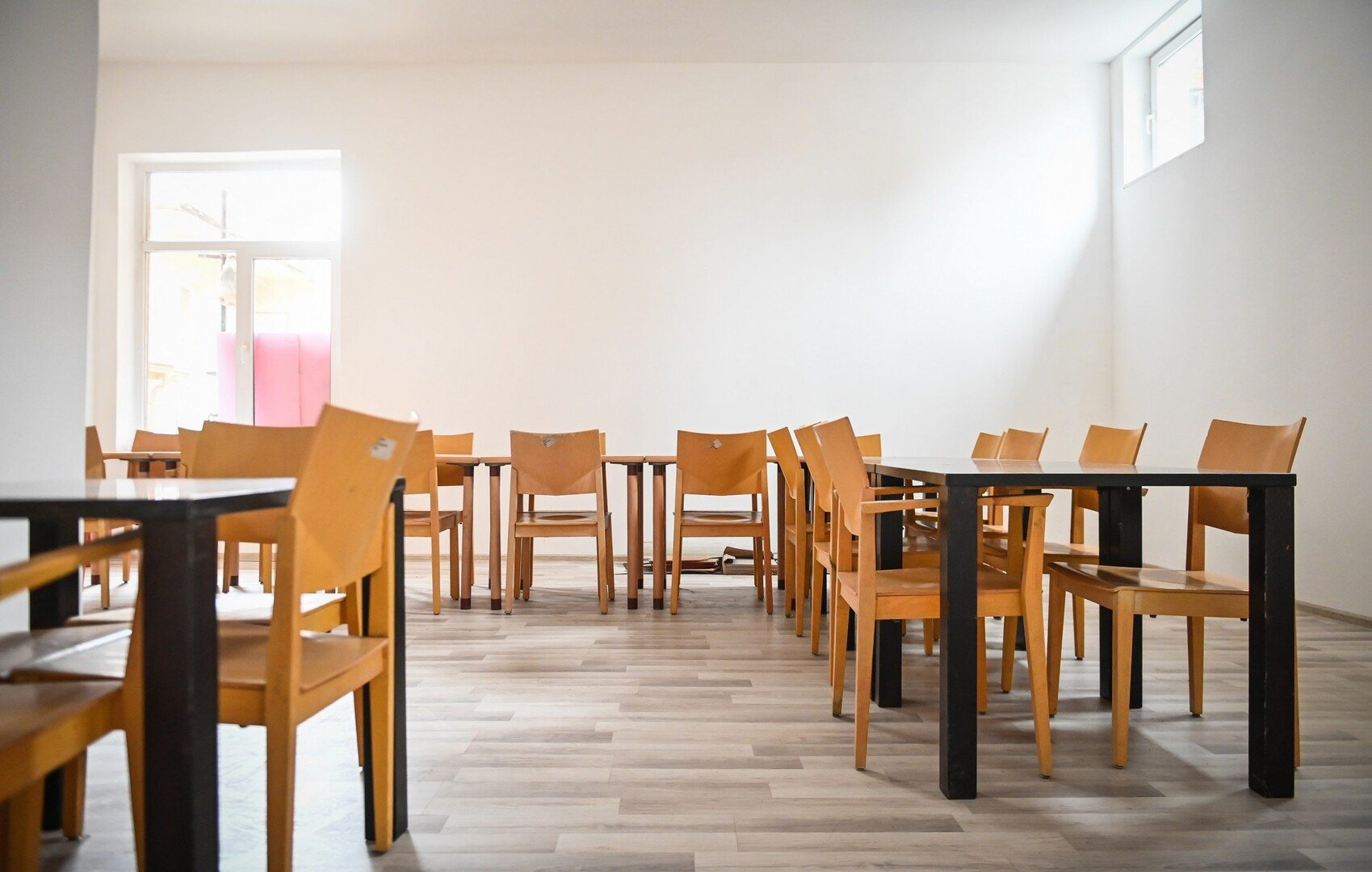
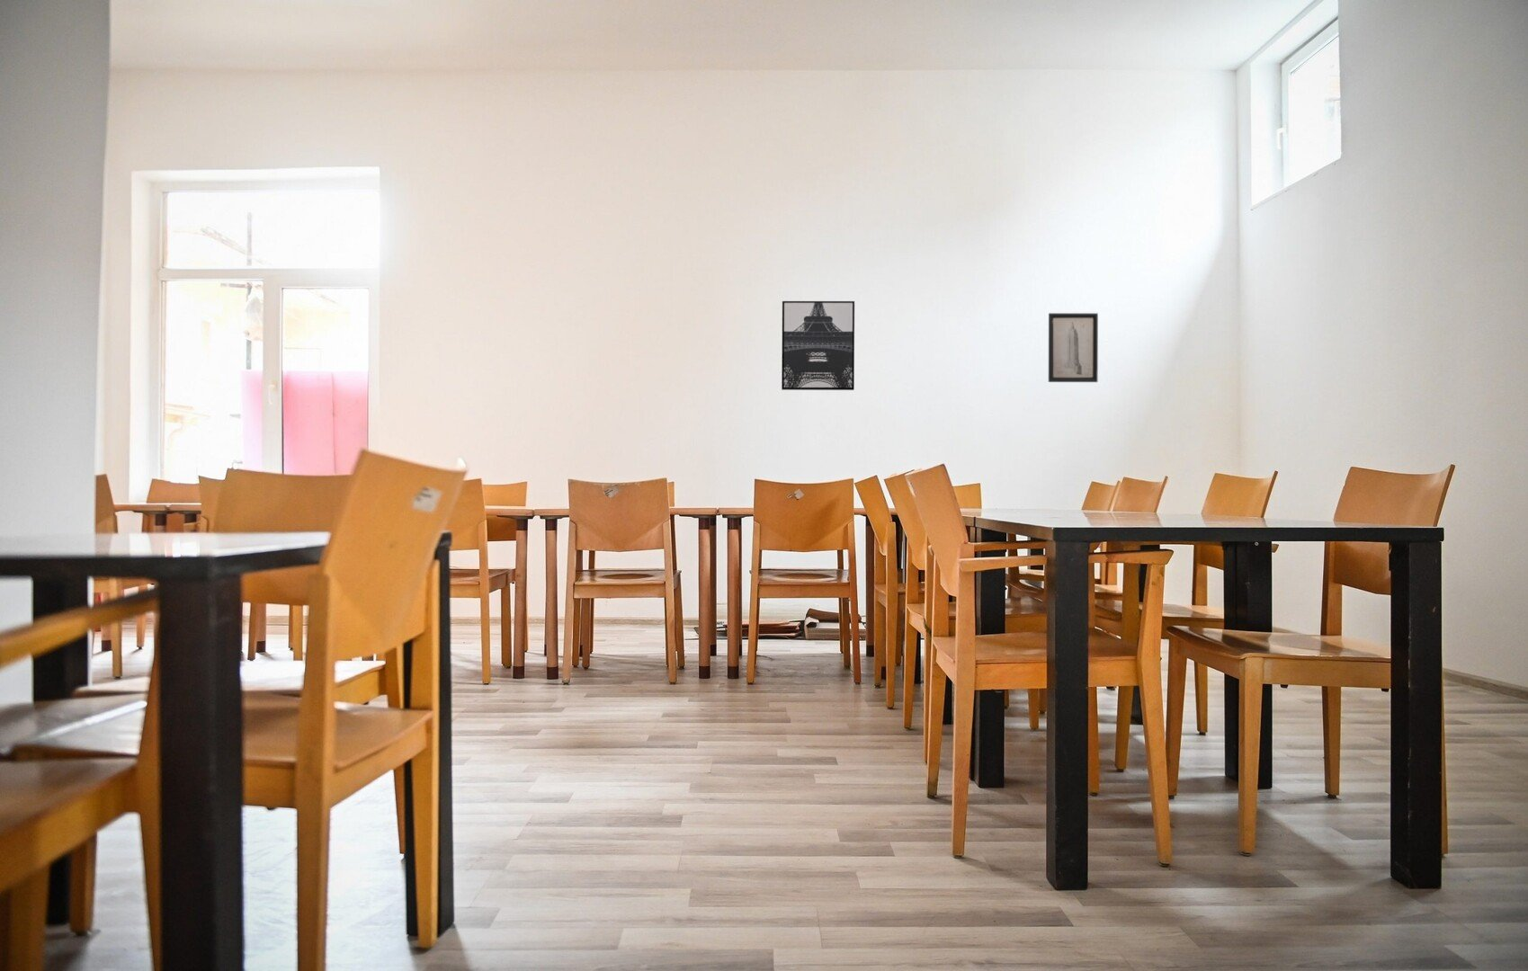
+ wall art [1048,312,1099,383]
+ wall art [781,301,855,391]
